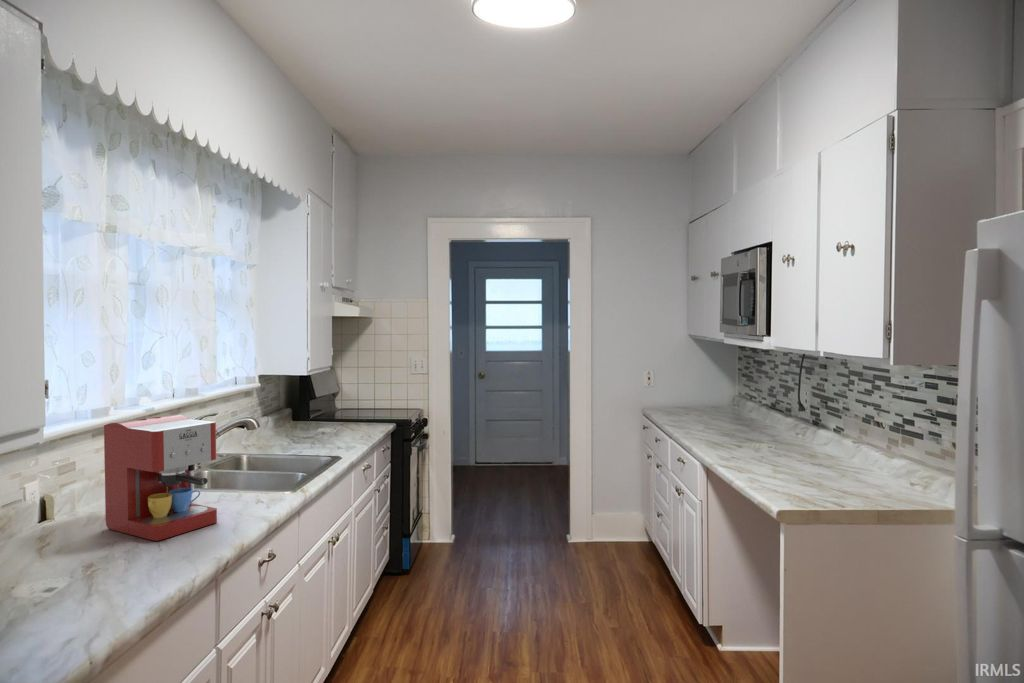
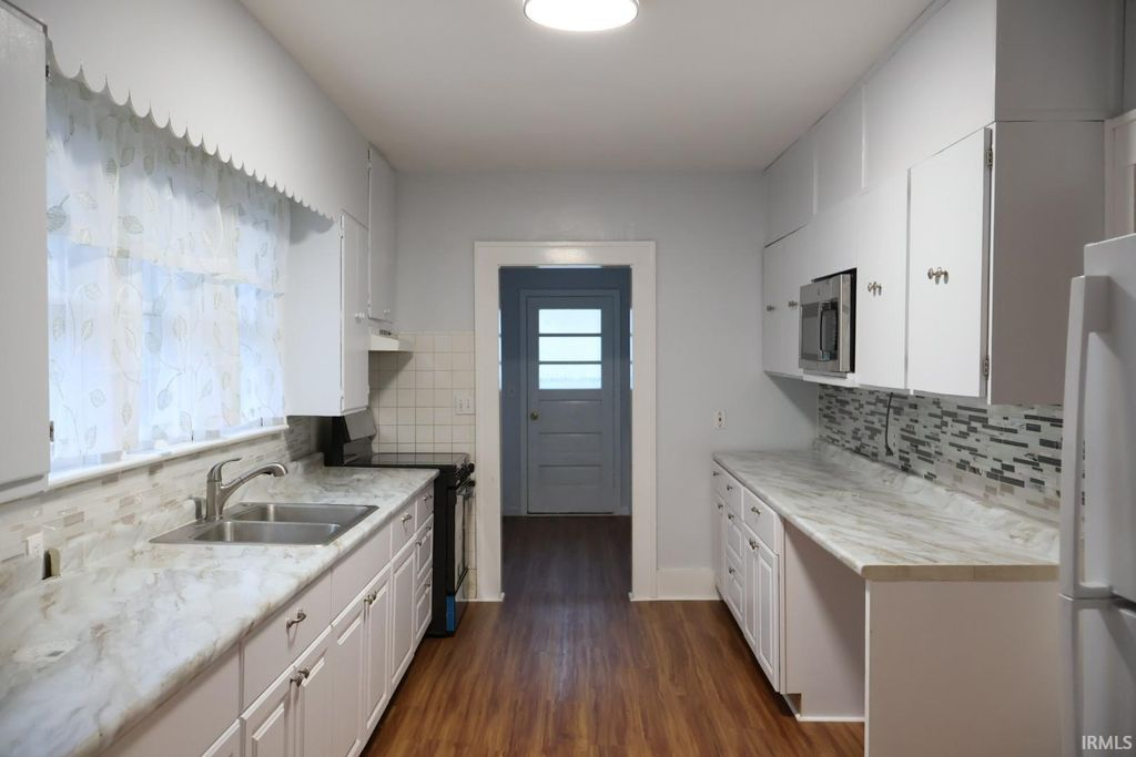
- coffee maker [103,413,218,542]
